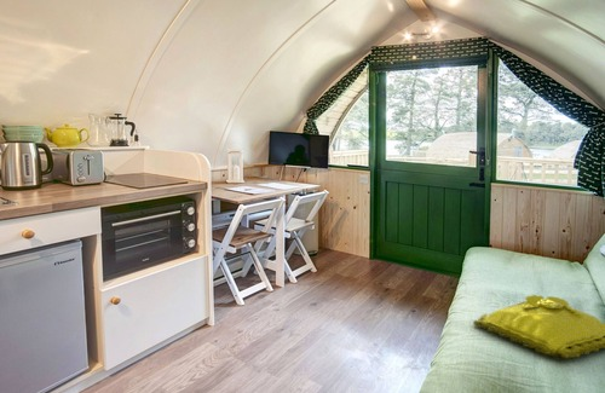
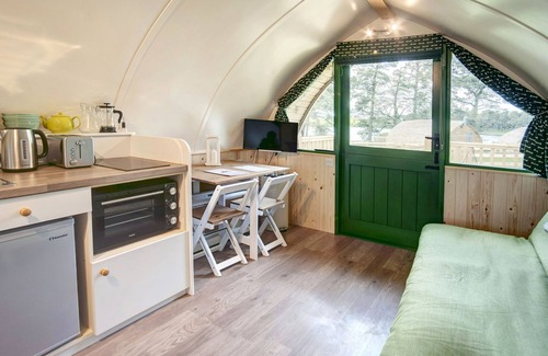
- cushion [472,294,605,360]
